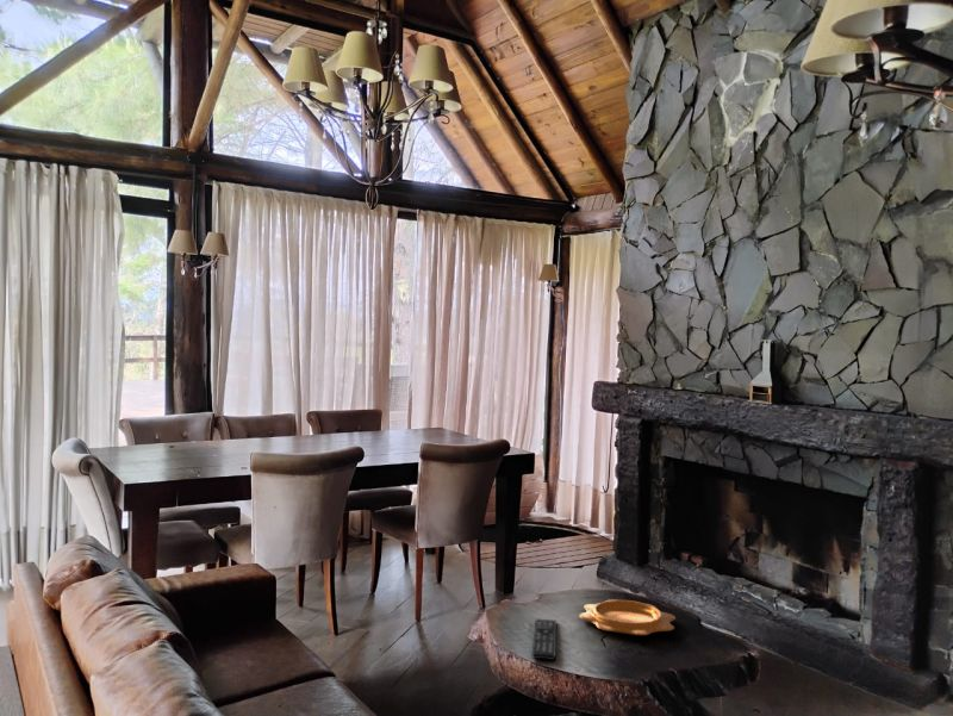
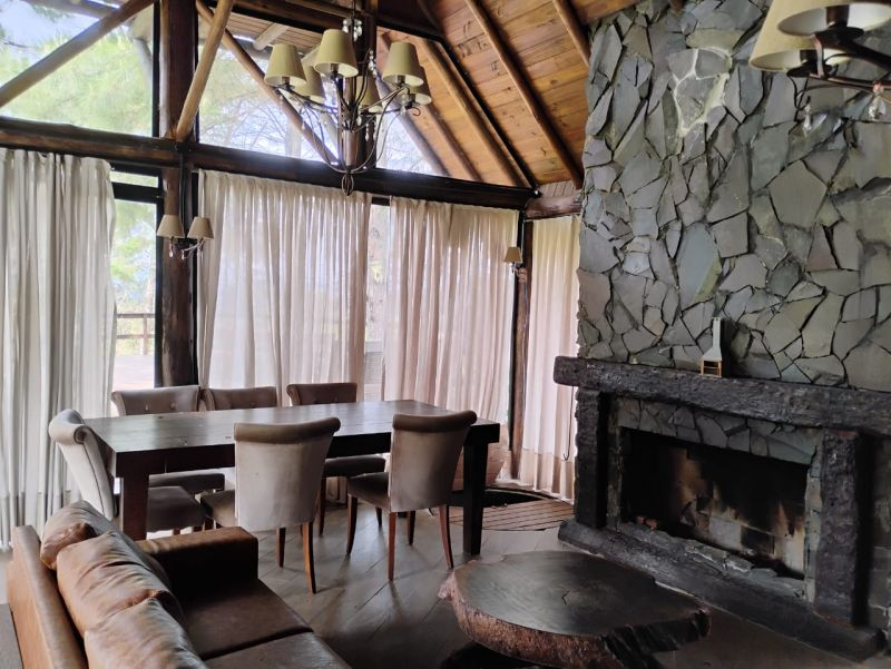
- remote control [531,617,558,661]
- decorative bowl [578,598,677,636]
